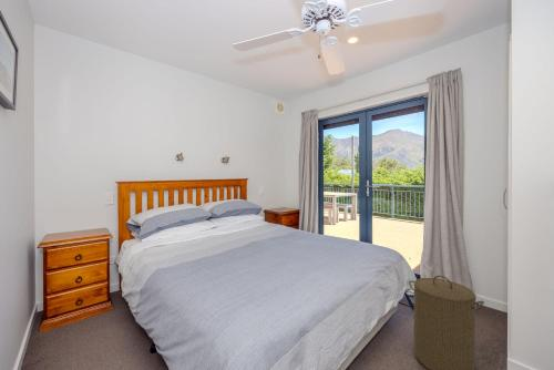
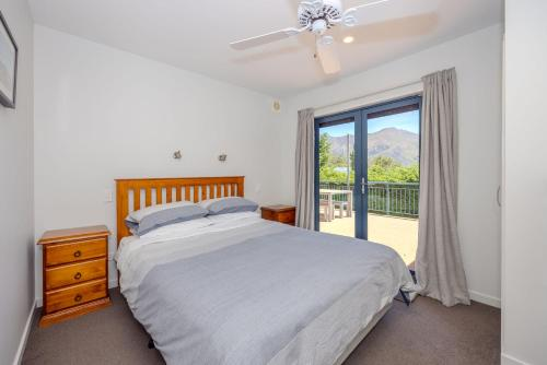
- laundry hamper [408,275,485,370]
